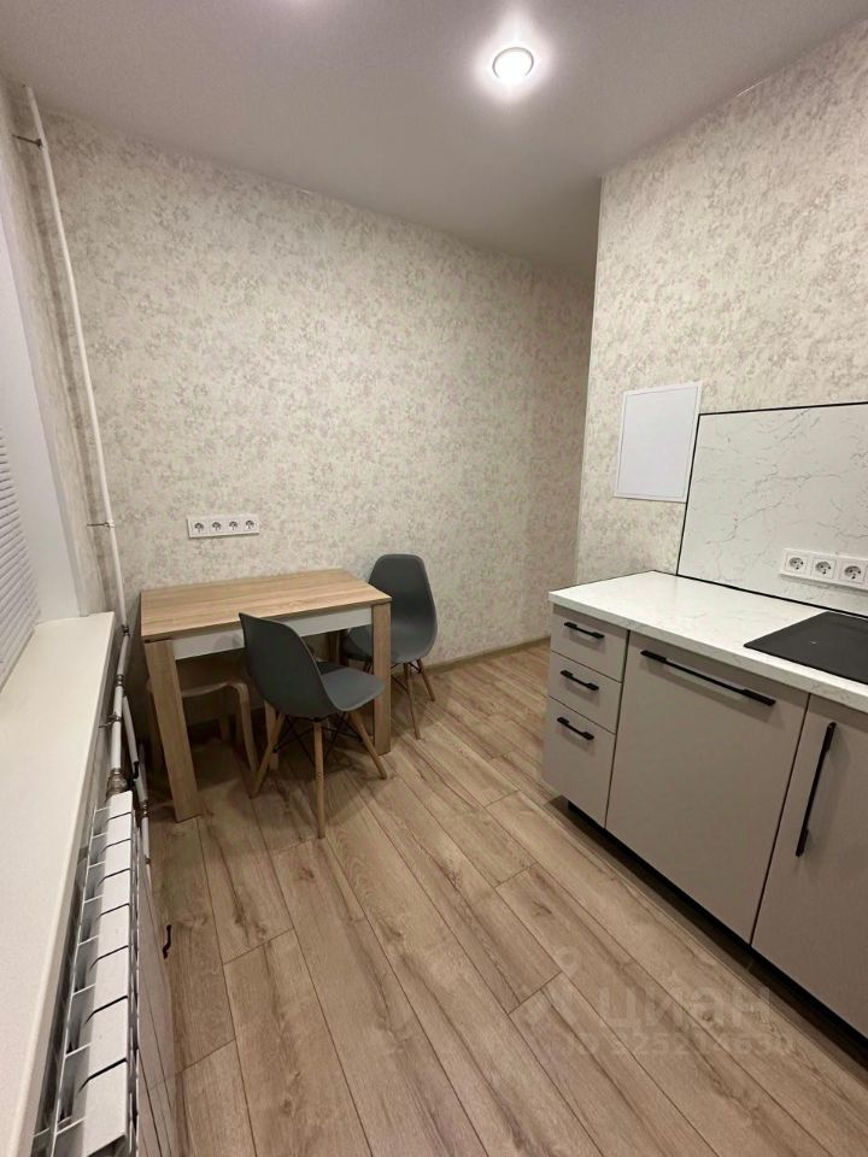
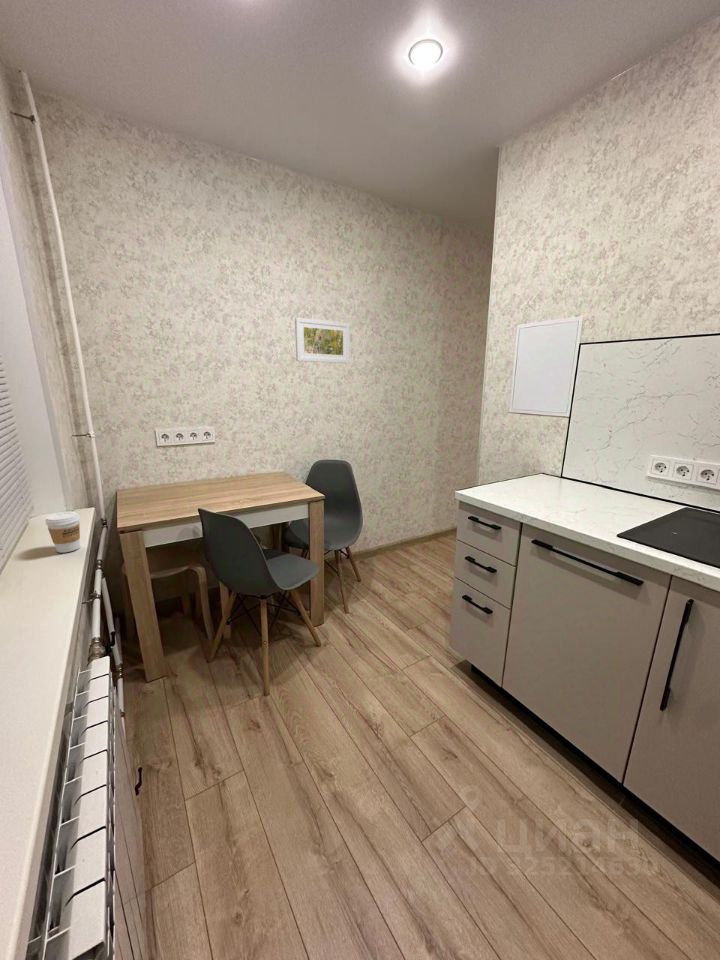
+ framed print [294,317,351,364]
+ coffee cup [45,510,81,554]
